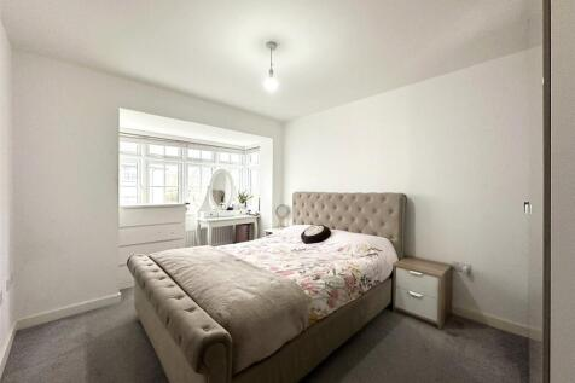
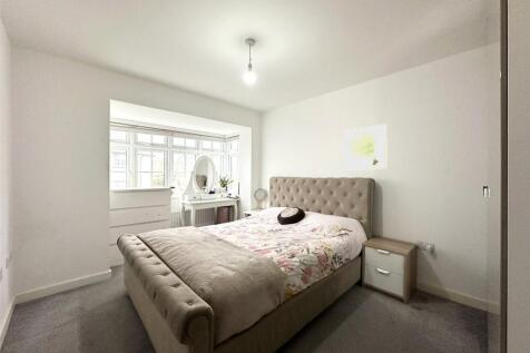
+ wall art [342,122,389,171]
